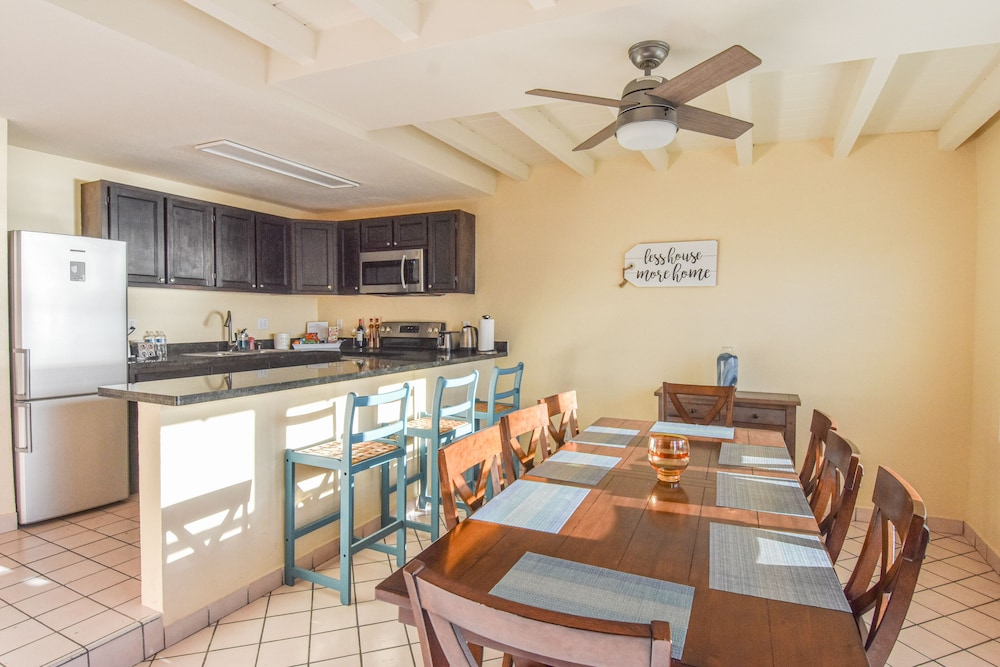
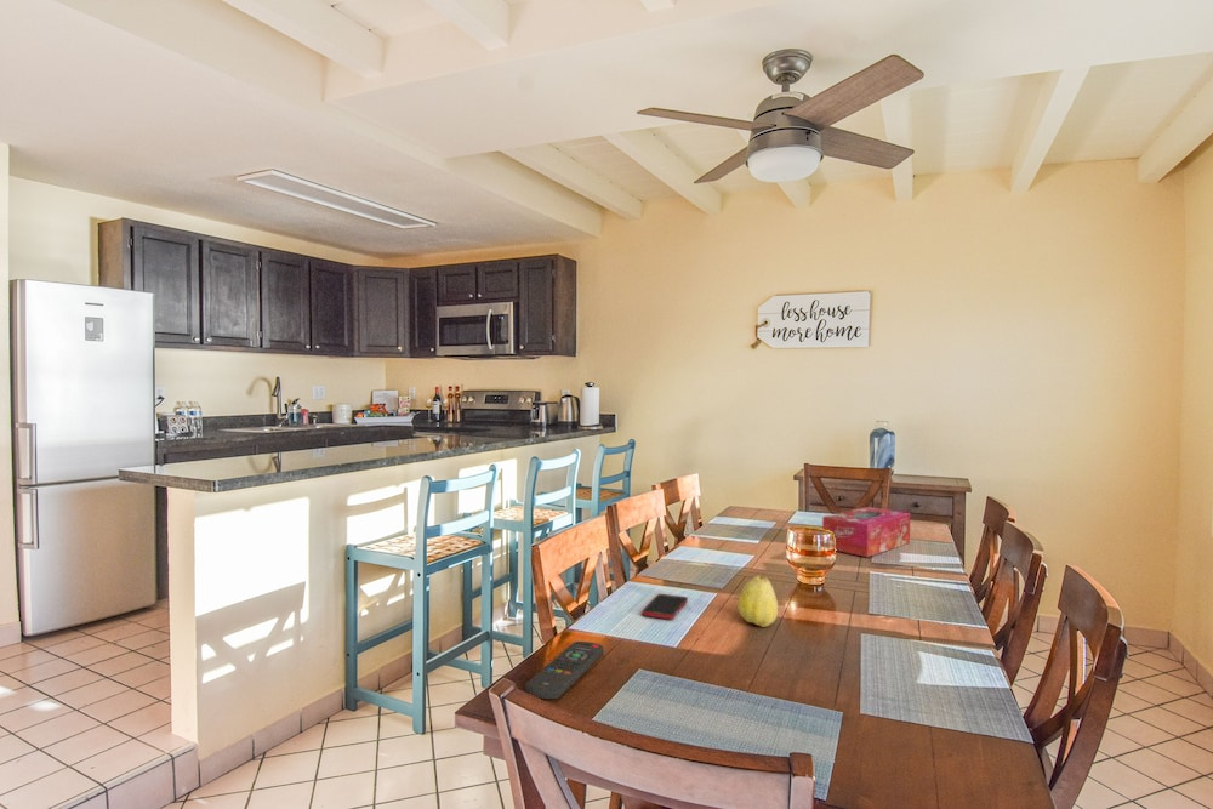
+ remote control [524,640,605,700]
+ cell phone [640,593,689,620]
+ fruit [736,571,779,628]
+ tissue box [821,506,911,558]
